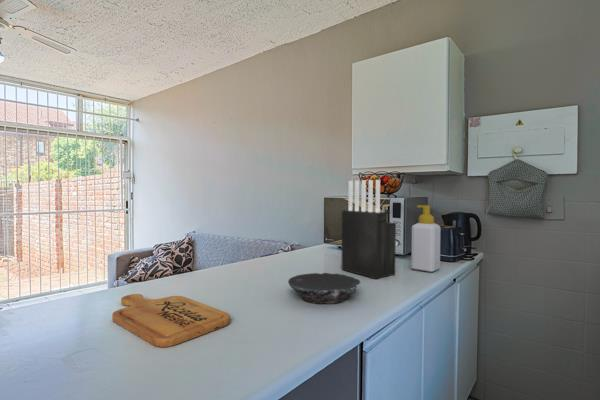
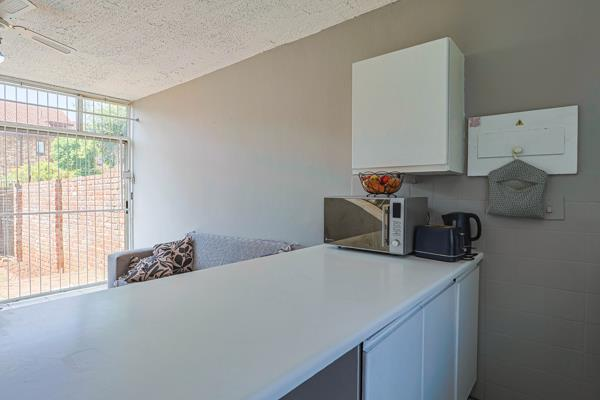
- cutting board [111,293,231,348]
- bowl [287,272,362,305]
- soap bottle [410,204,442,273]
- knife block [341,179,397,280]
